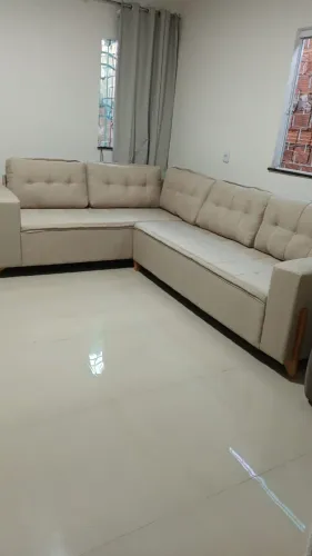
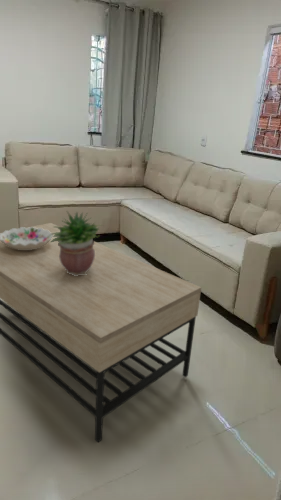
+ decorative bowl [0,226,53,250]
+ coffee table [0,222,202,443]
+ potted plant [51,210,104,276]
